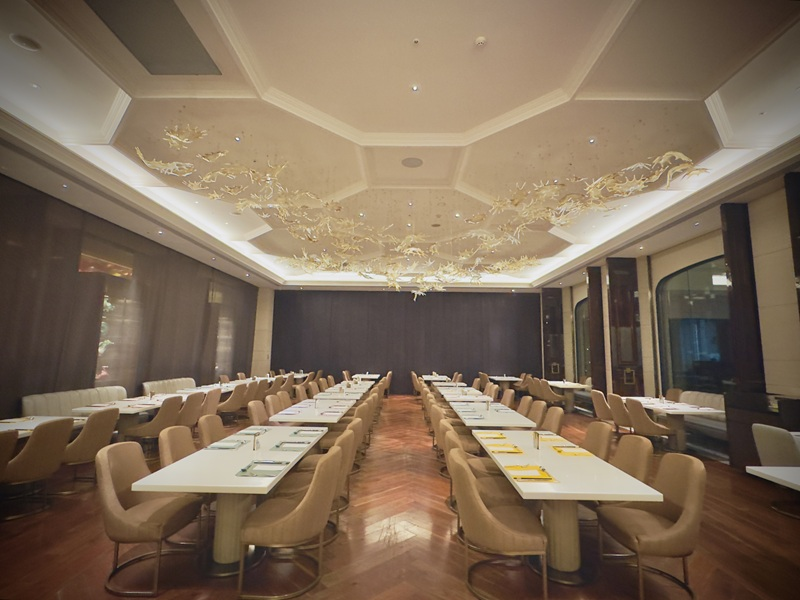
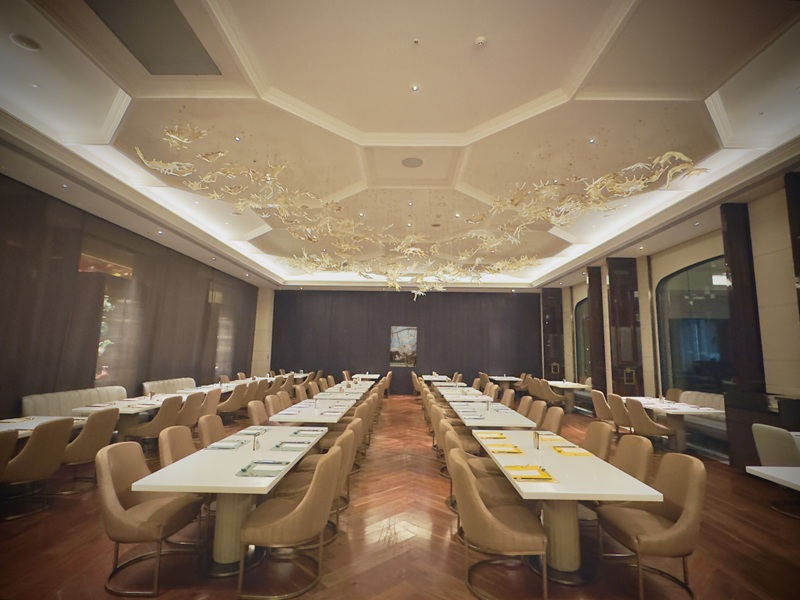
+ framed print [389,325,418,368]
